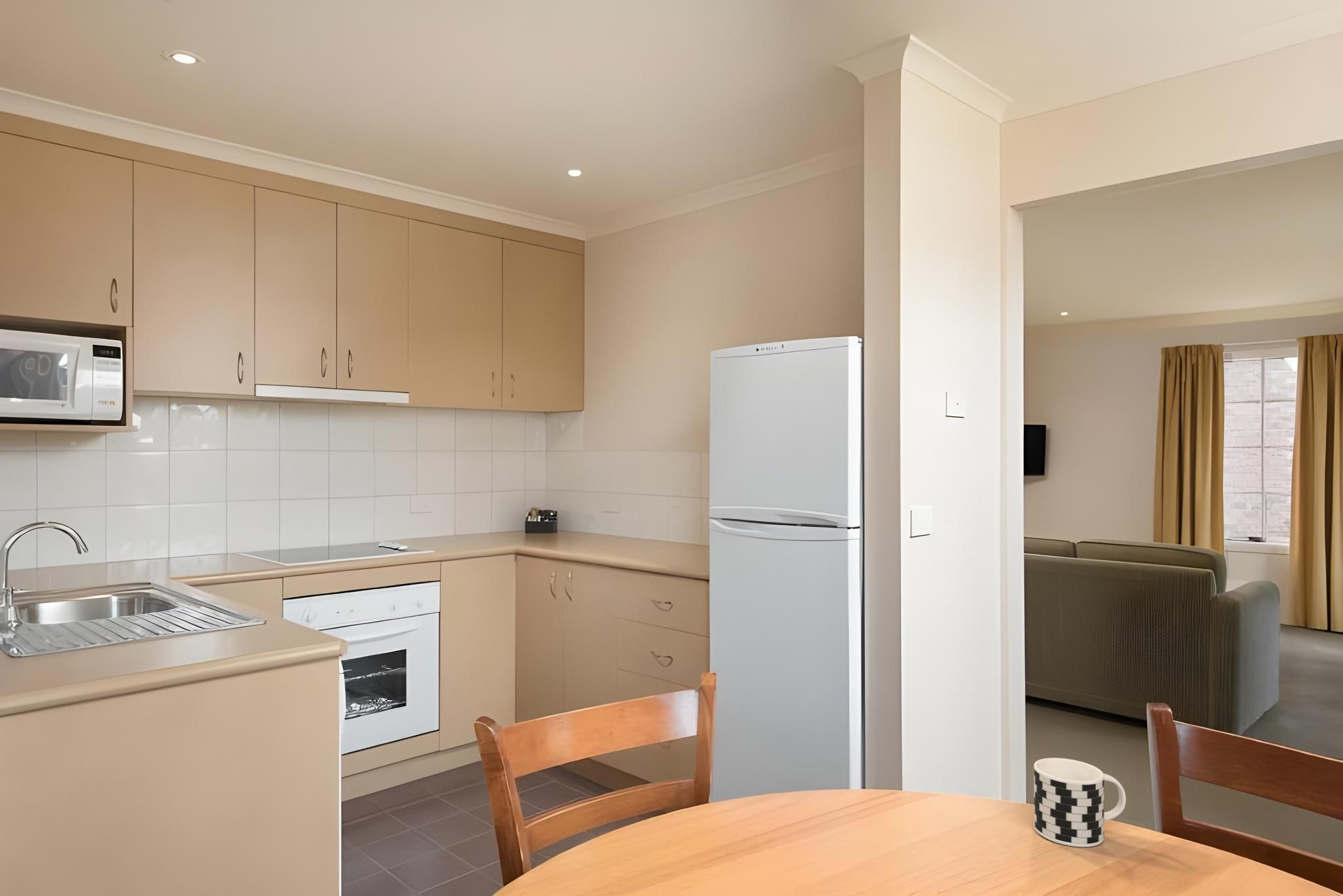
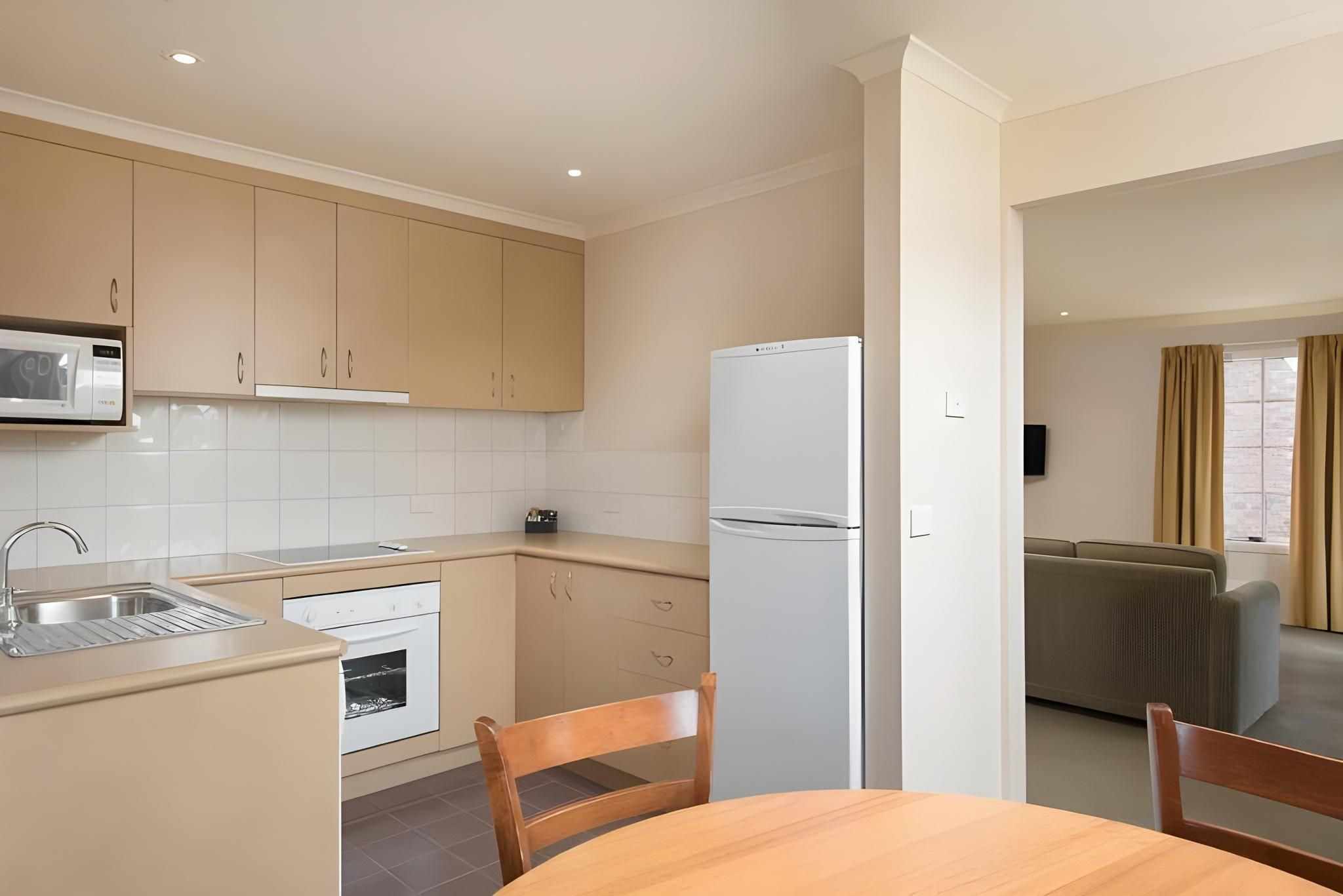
- cup [1033,757,1127,847]
